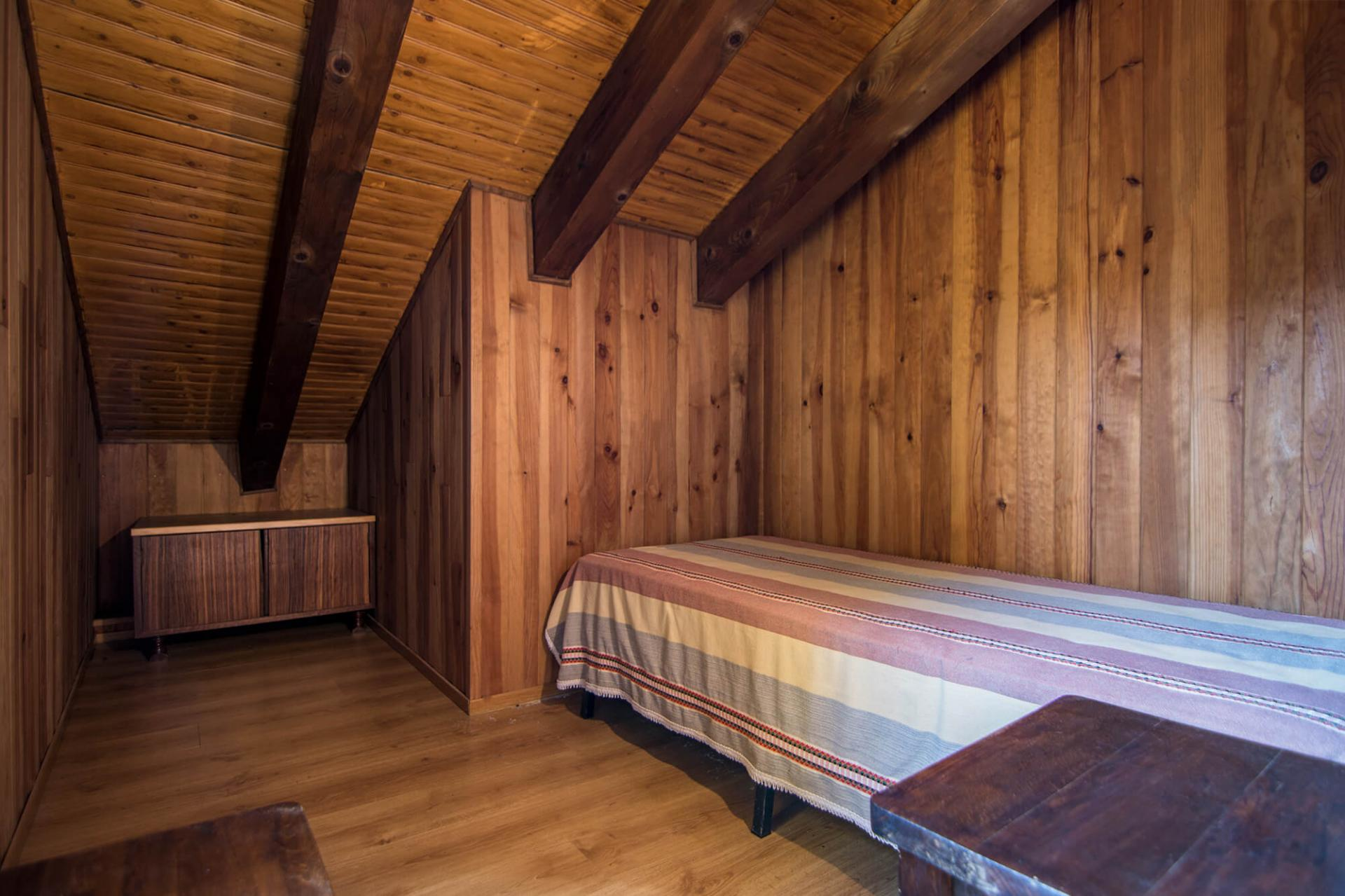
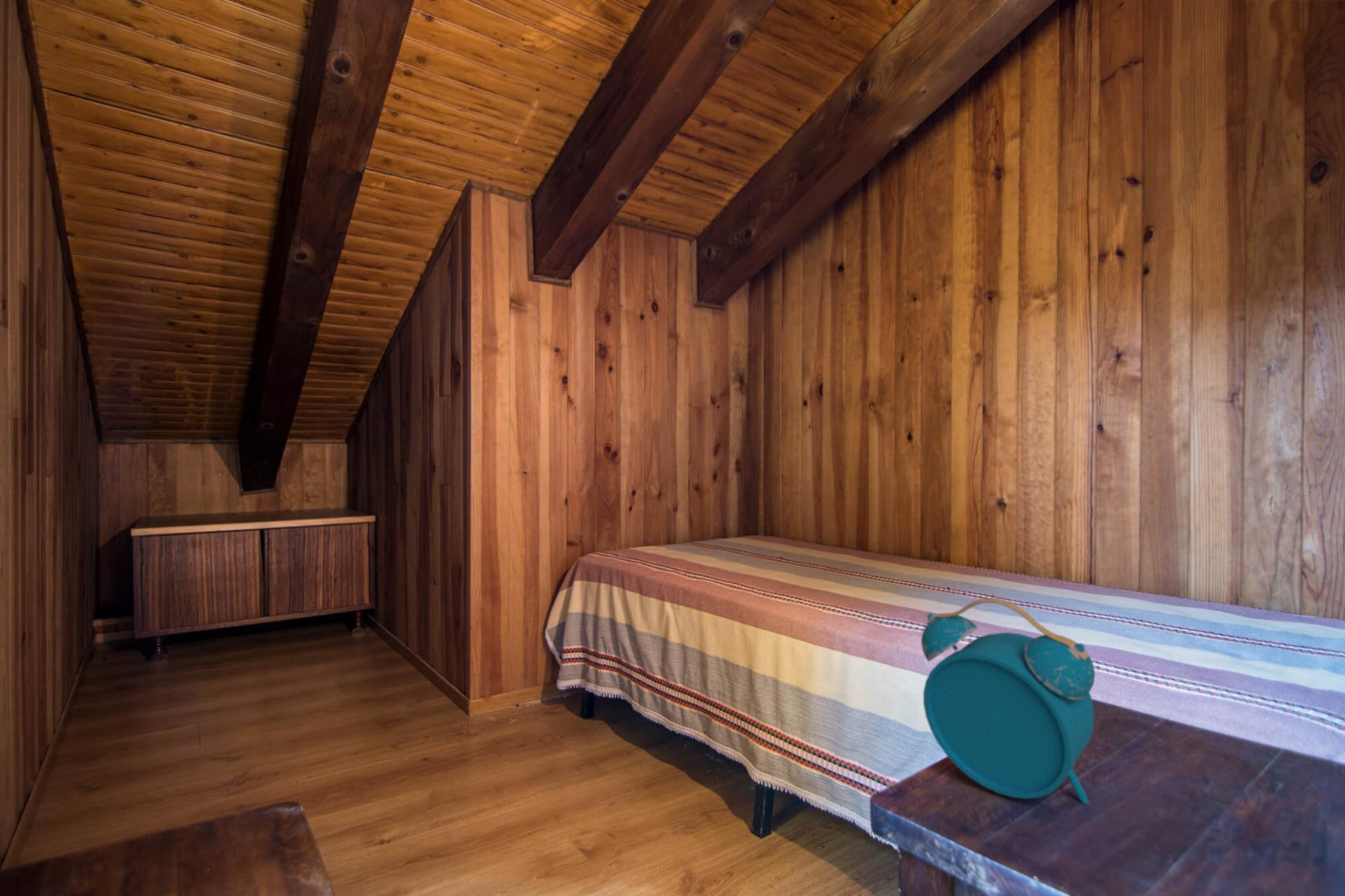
+ alarm clock [920,597,1096,805]
